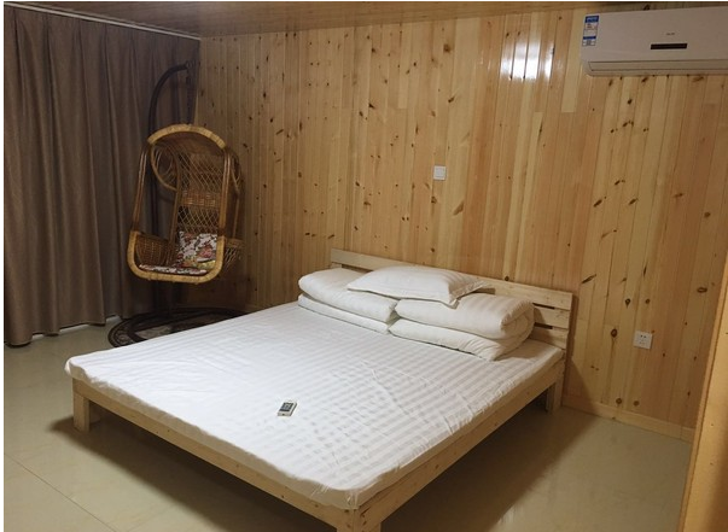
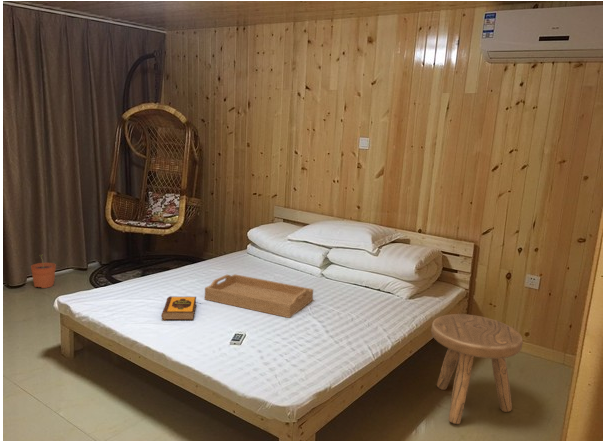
+ hardback book [160,295,197,321]
+ serving tray [204,273,314,319]
+ plant pot [30,254,57,289]
+ stool [430,313,524,425]
